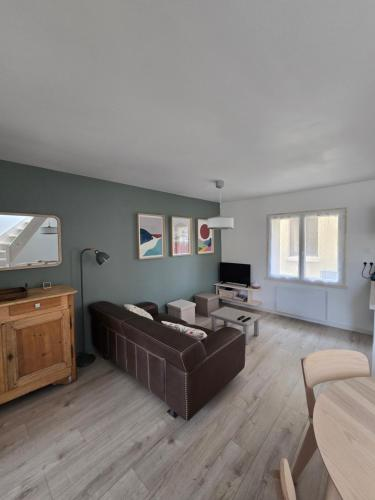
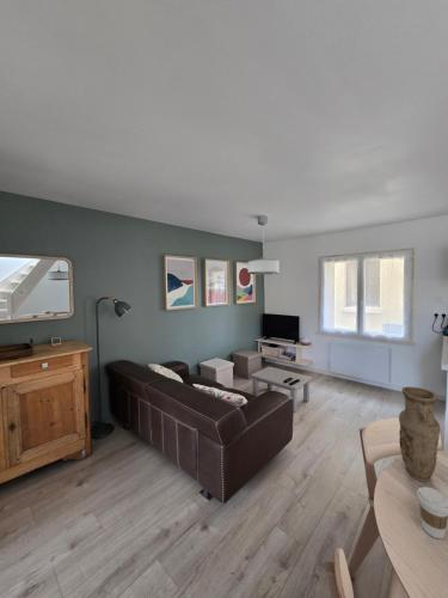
+ coffee cup [416,486,448,539]
+ vase [398,385,442,483]
